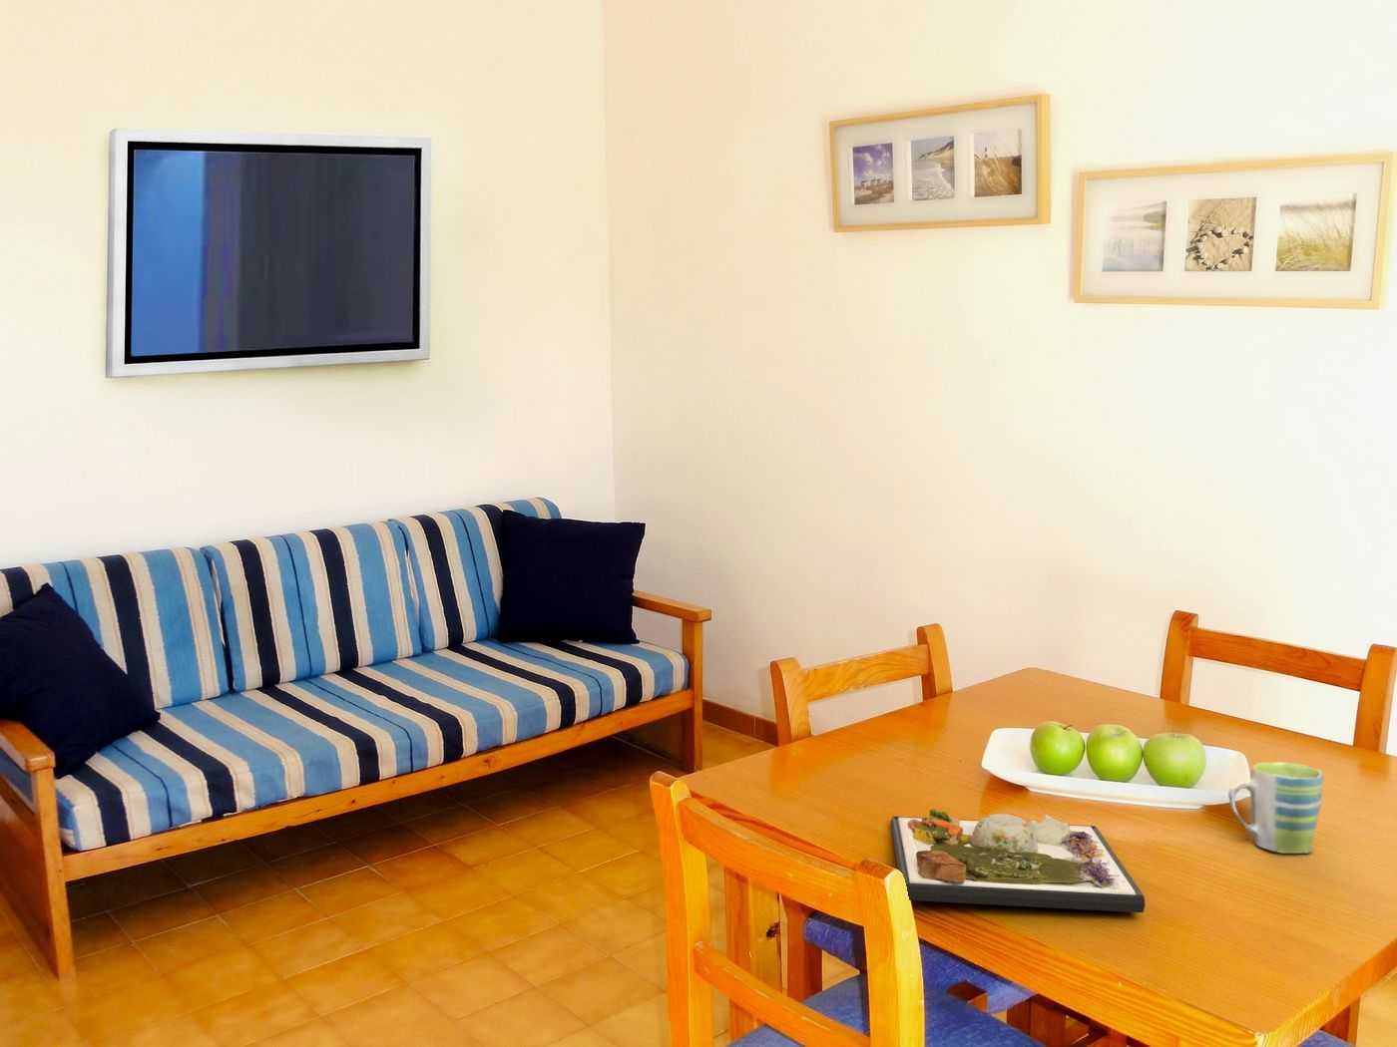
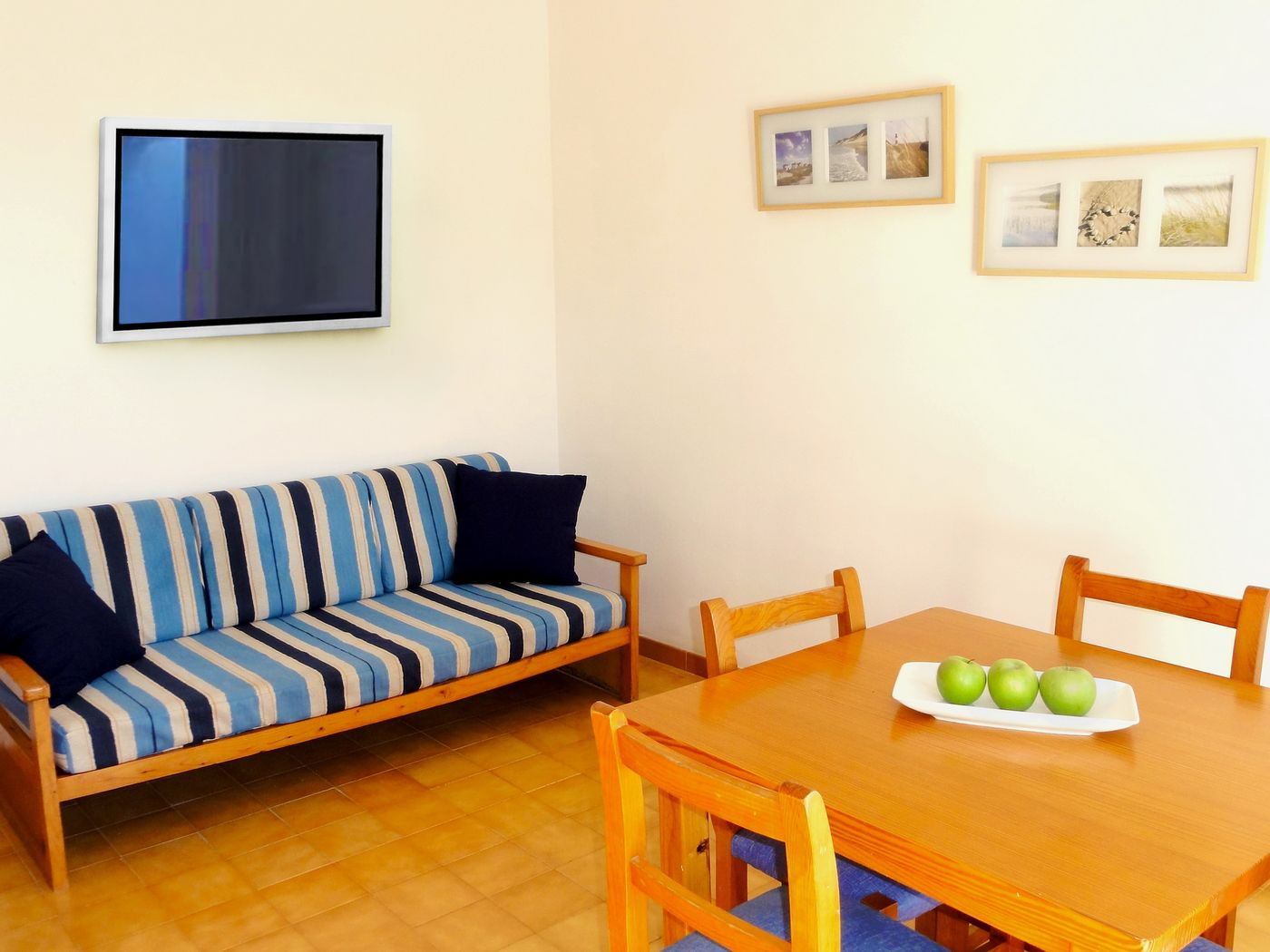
- dinner plate [890,808,1145,914]
- mug [1228,761,1324,855]
